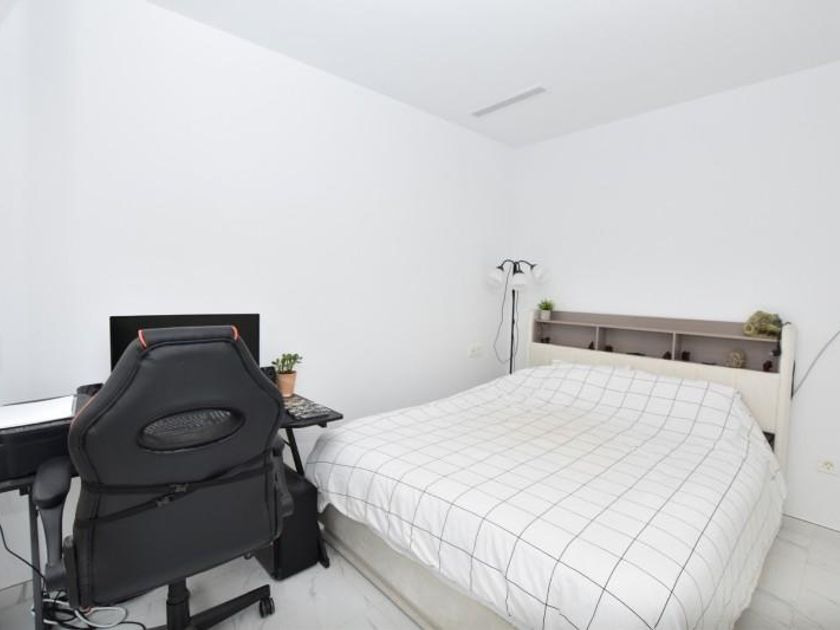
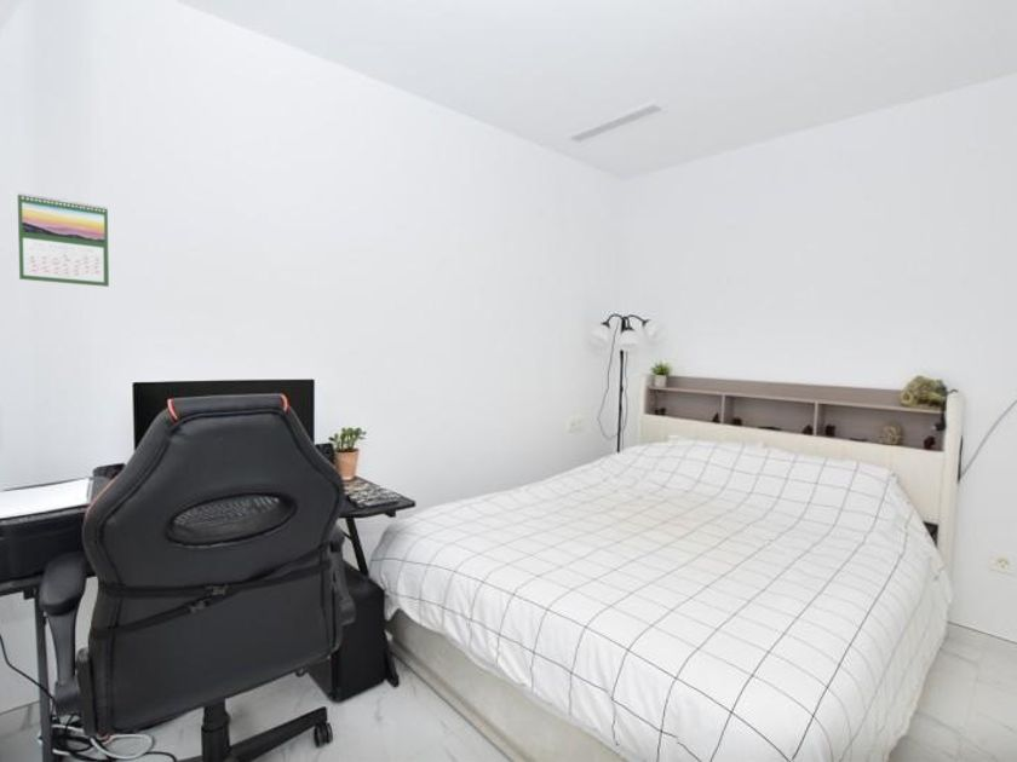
+ calendar [17,191,110,288]
